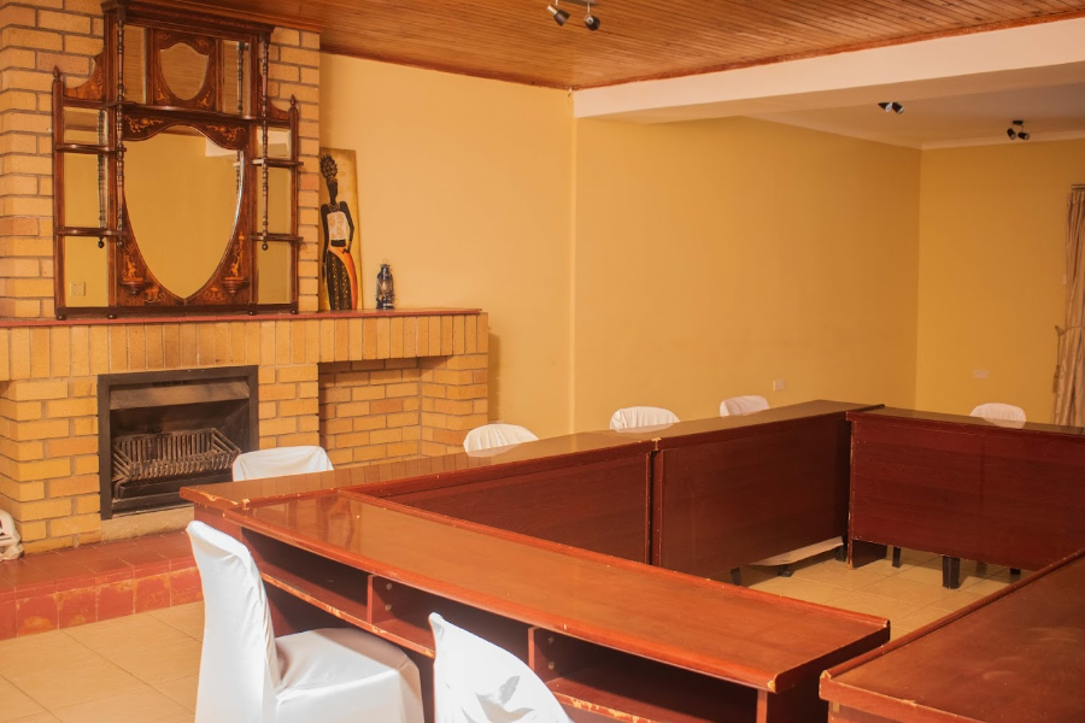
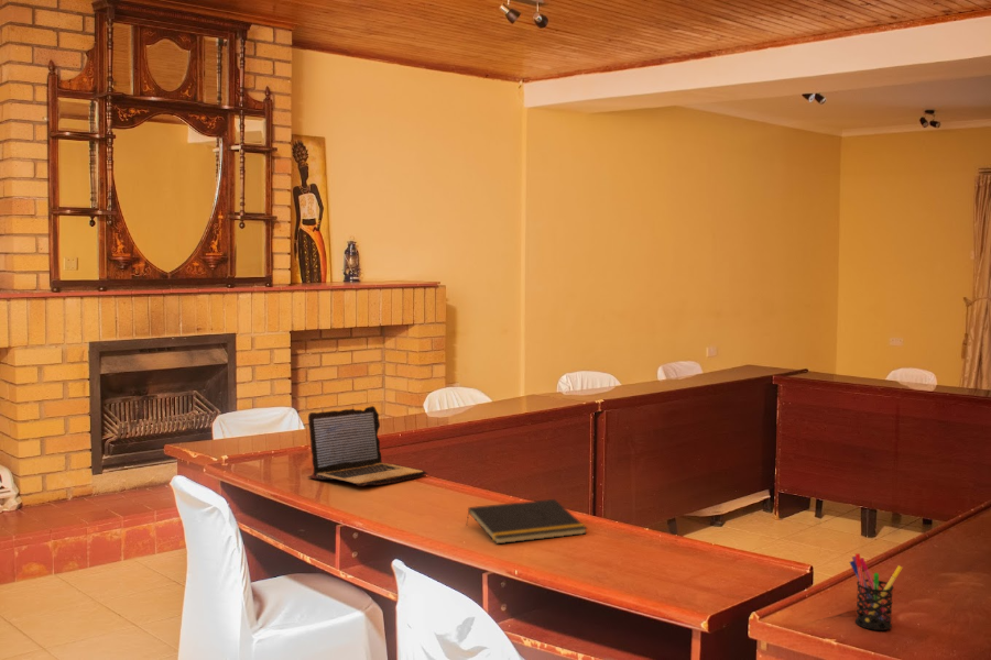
+ laptop [306,405,429,486]
+ pen holder [849,552,903,631]
+ notepad [465,498,588,544]
